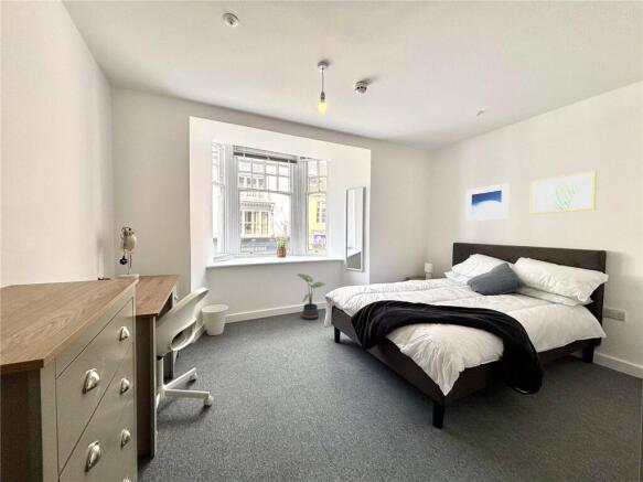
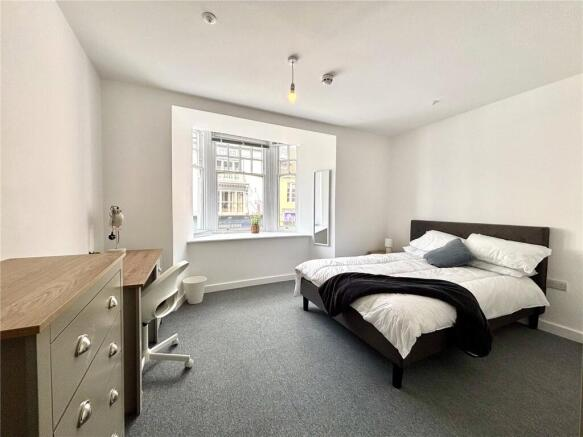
- potted plant [297,272,325,321]
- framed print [464,182,510,222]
- wall art [528,170,598,215]
